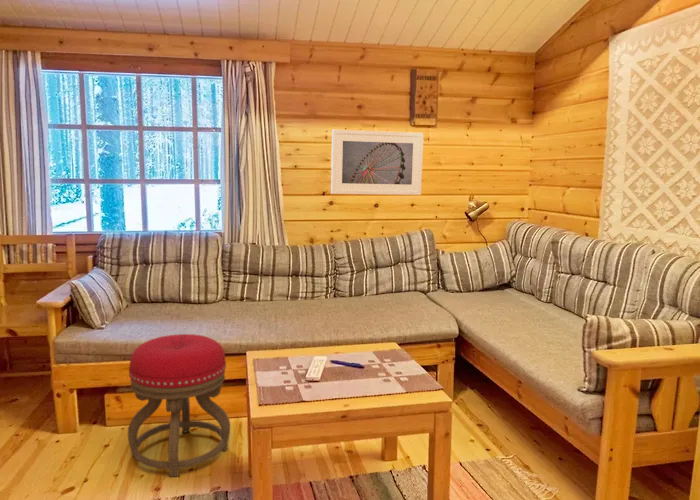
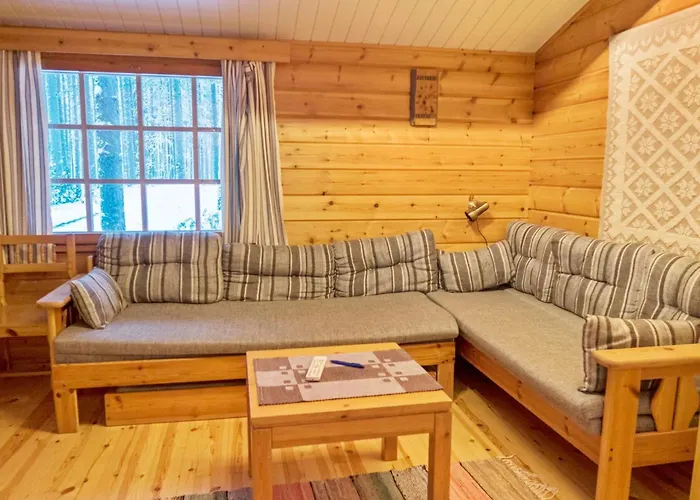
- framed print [330,129,425,196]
- stool [127,333,231,478]
